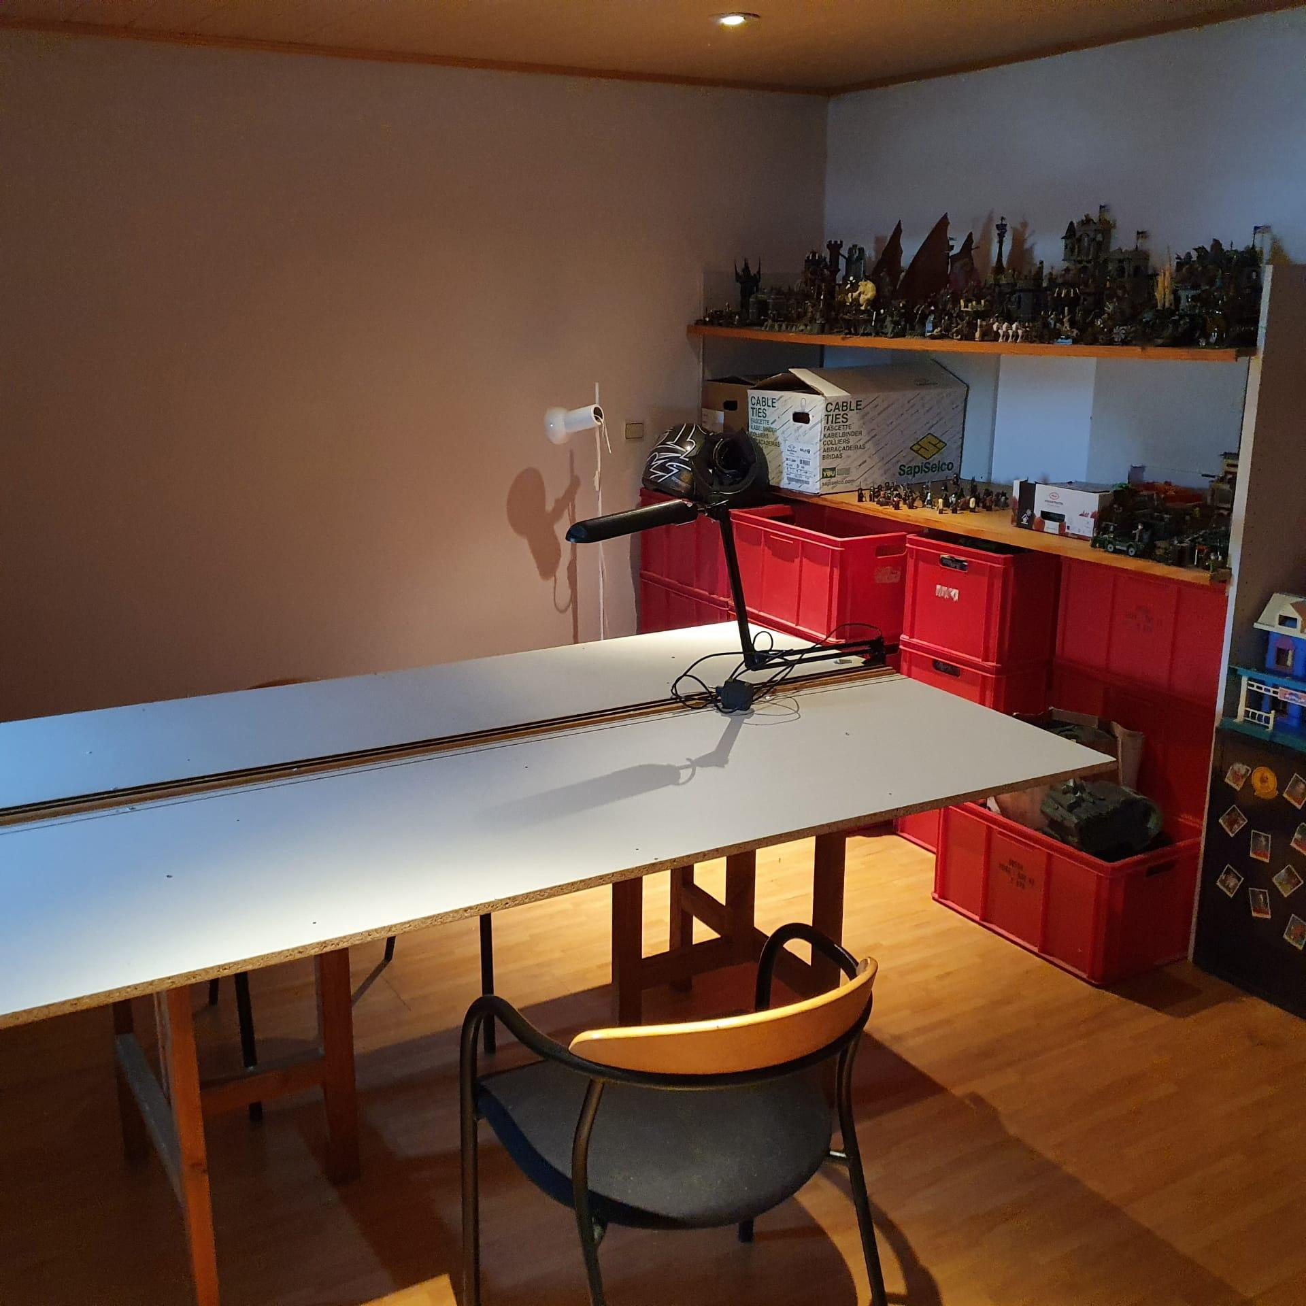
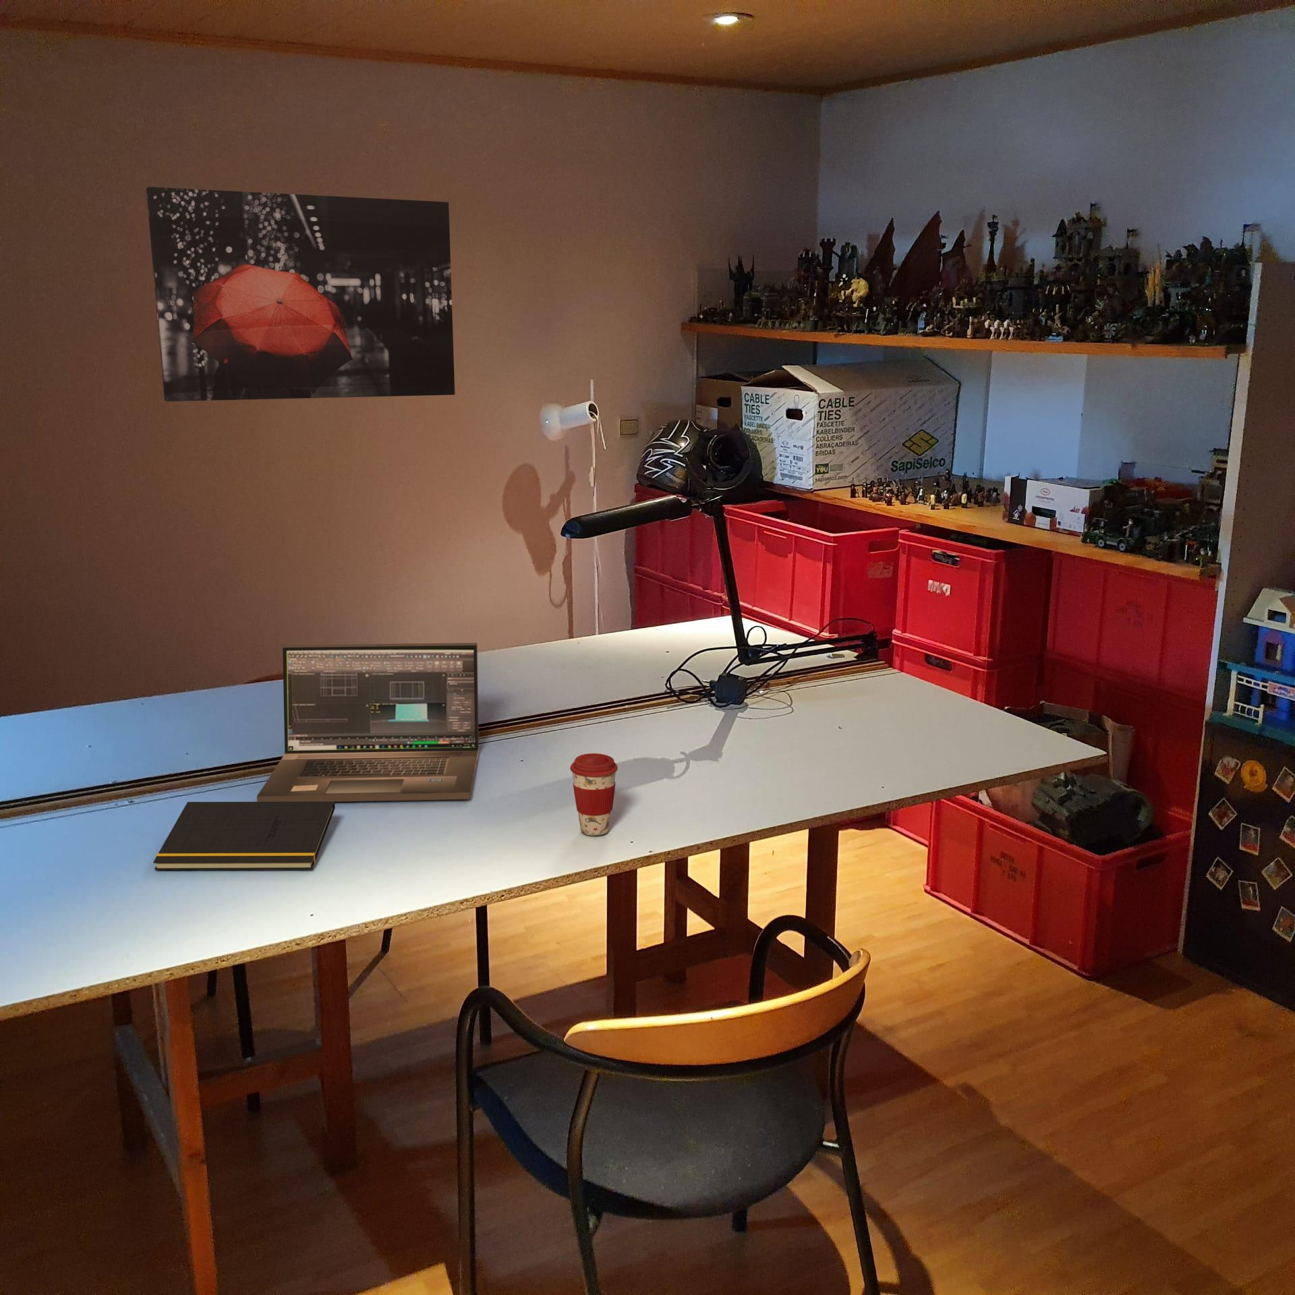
+ notepad [153,802,336,870]
+ wall art [146,186,455,402]
+ laptop [256,642,479,802]
+ coffee cup [570,753,619,836]
